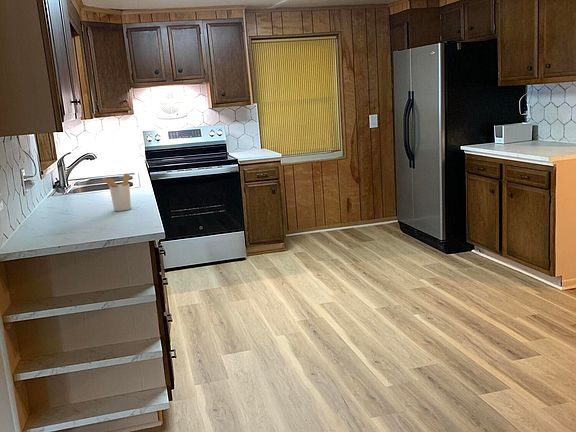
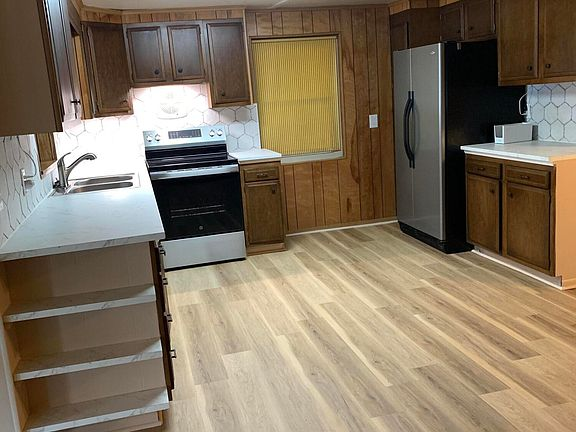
- utensil holder [101,173,132,212]
